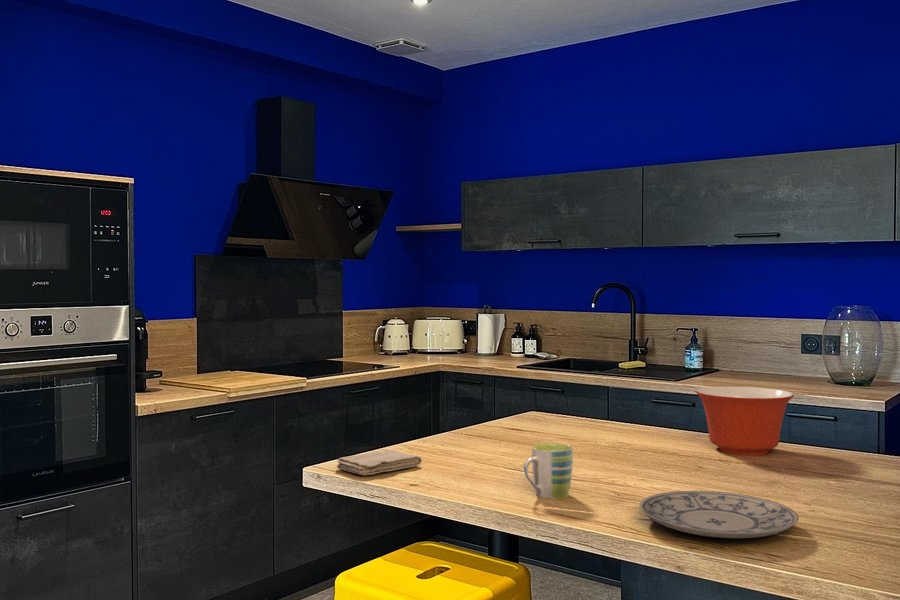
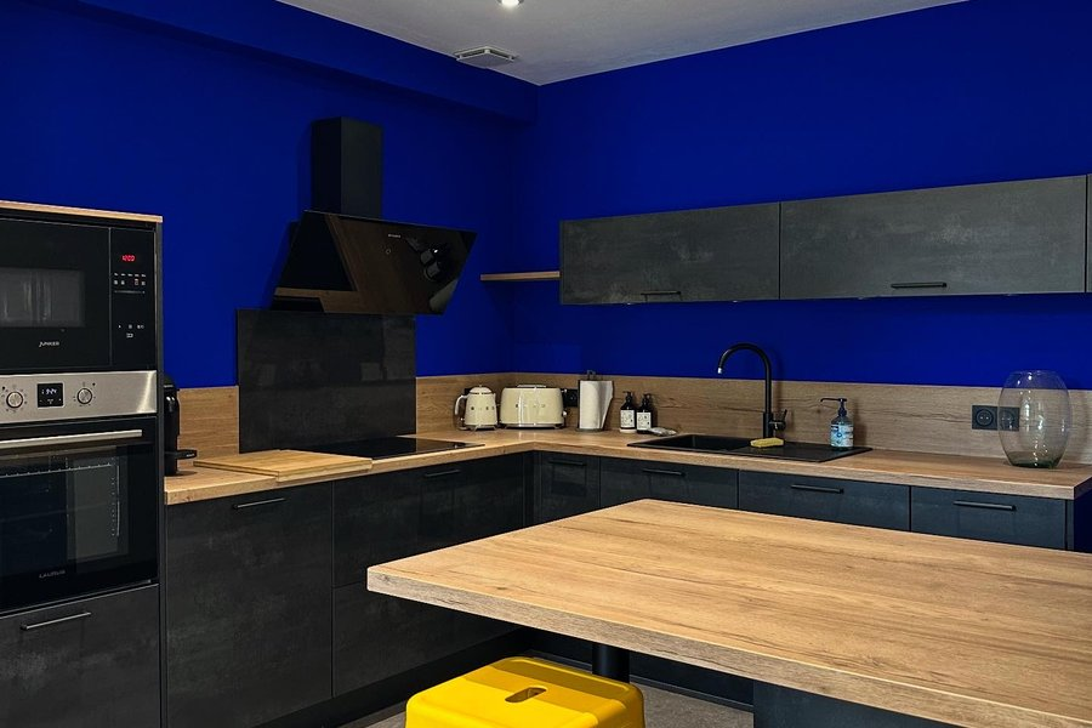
- washcloth [336,450,423,476]
- mug [522,442,574,500]
- mixing bowl [694,386,795,456]
- plate [638,490,799,539]
